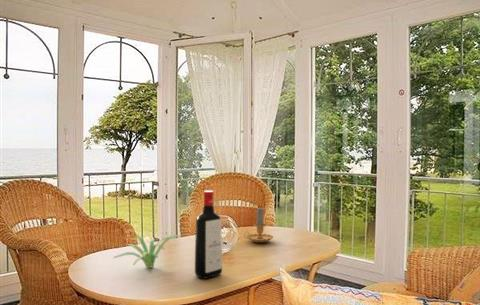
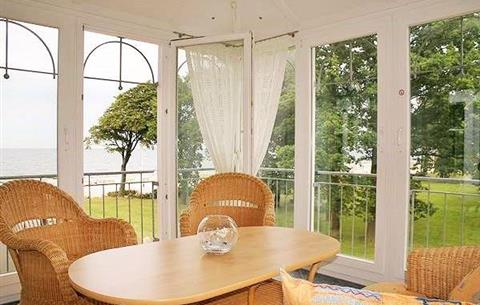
- plant [113,233,182,269]
- liquor bottle [194,189,223,280]
- candle [243,207,274,244]
